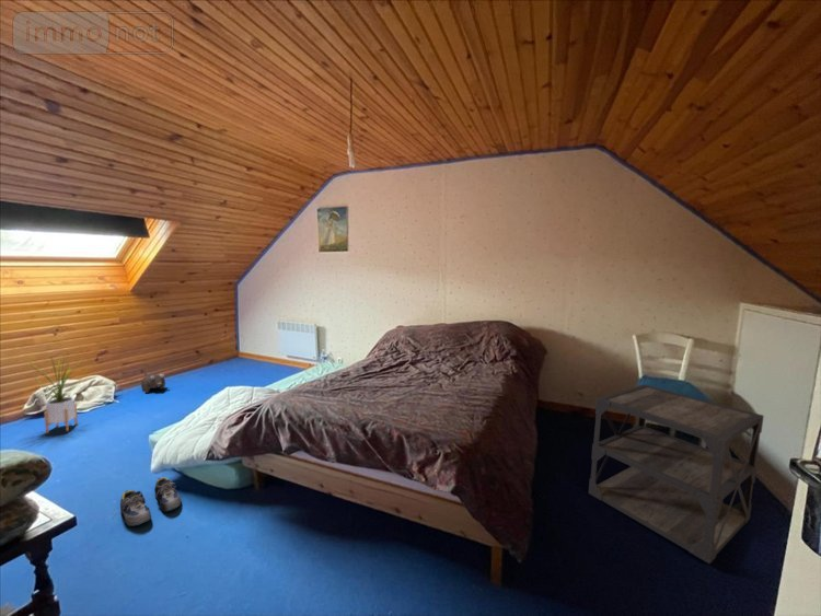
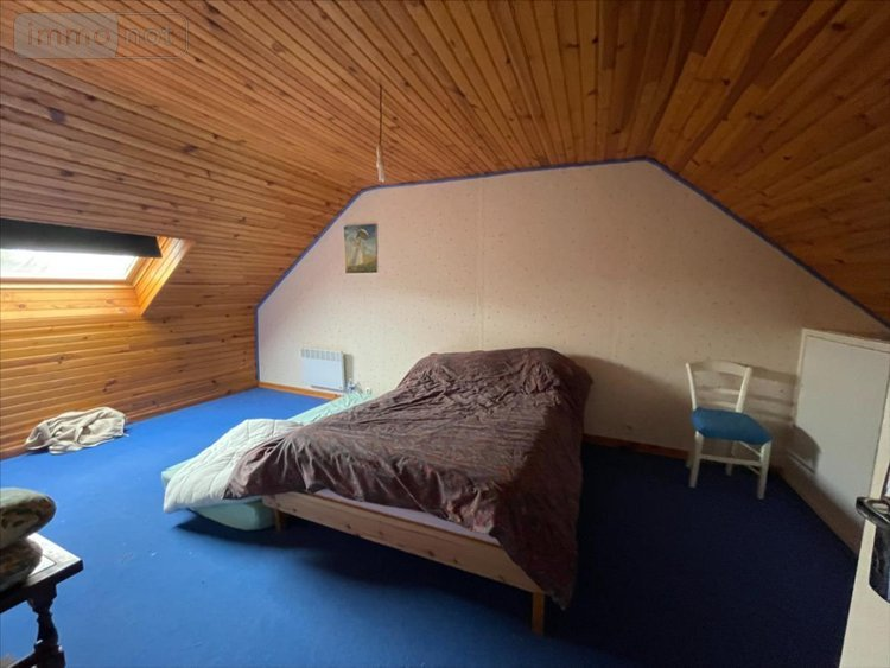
- shoe [119,476,182,527]
- side table [588,383,765,565]
- house plant [30,349,86,434]
- plush toy [140,373,166,394]
